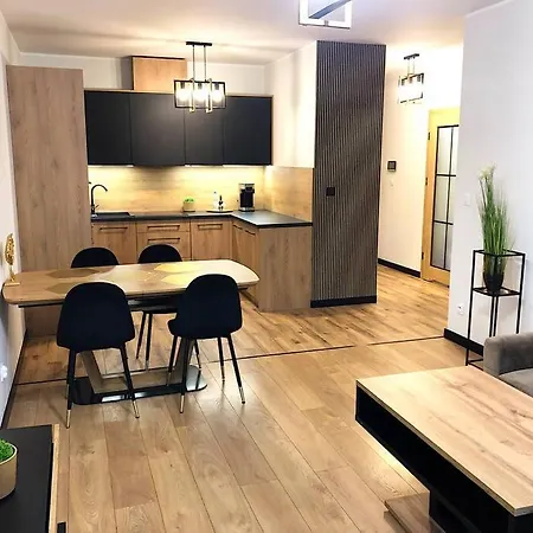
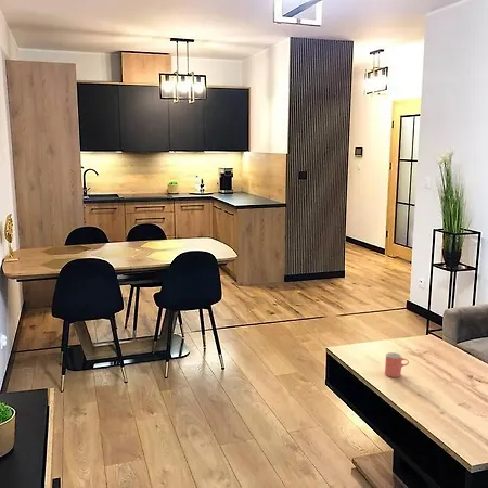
+ cup [384,351,410,378]
